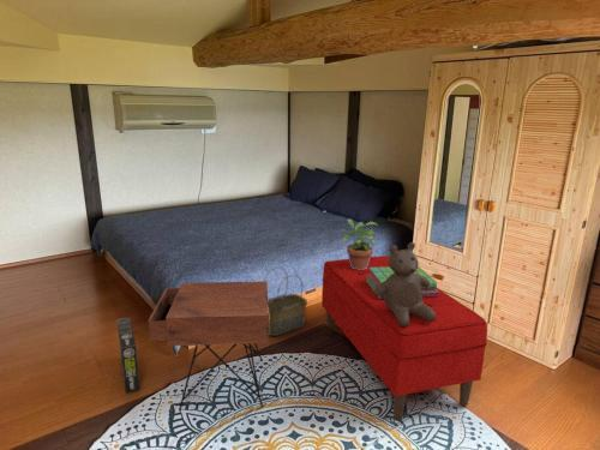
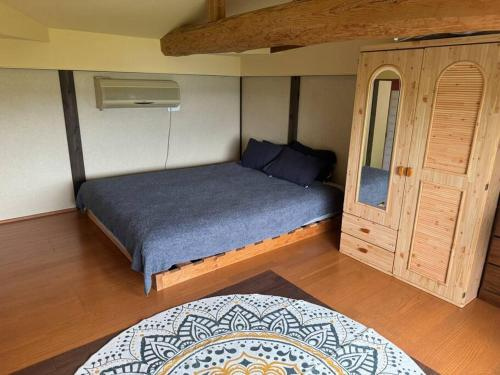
- nightstand [148,280,270,412]
- bench [320,254,488,421]
- potted plant [341,218,379,270]
- teddy bear [374,241,436,328]
- basket [263,266,308,337]
- stack of books [366,265,439,299]
- box [116,317,142,394]
